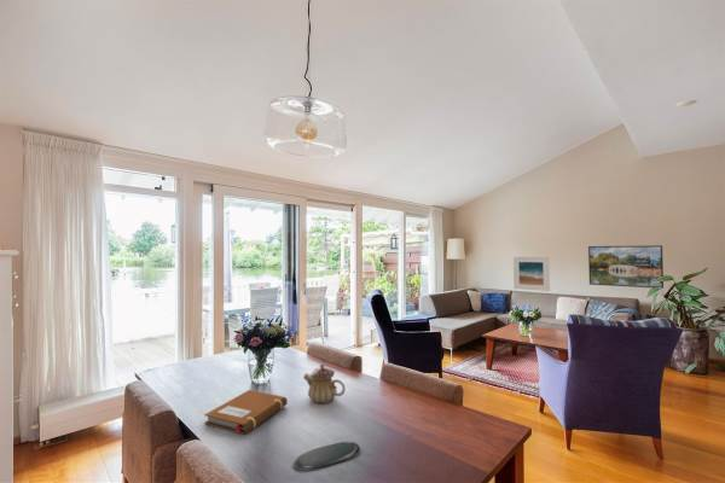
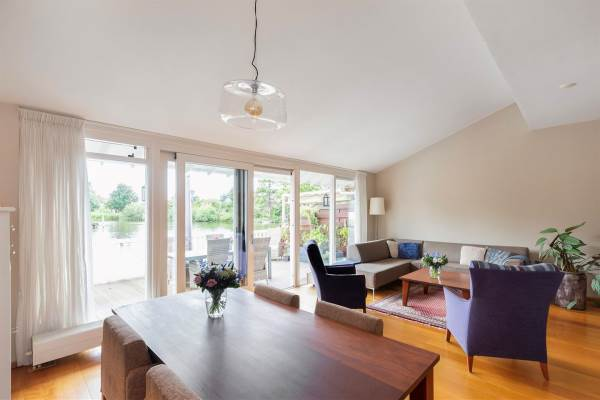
- oval tray [292,441,361,472]
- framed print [512,256,551,292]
- notebook [203,389,289,435]
- teapot [302,362,347,405]
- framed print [587,244,665,290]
